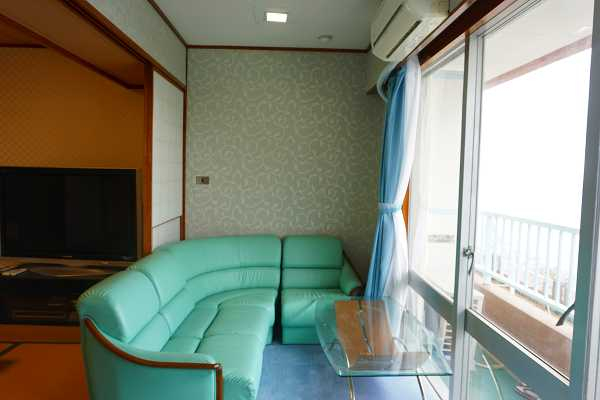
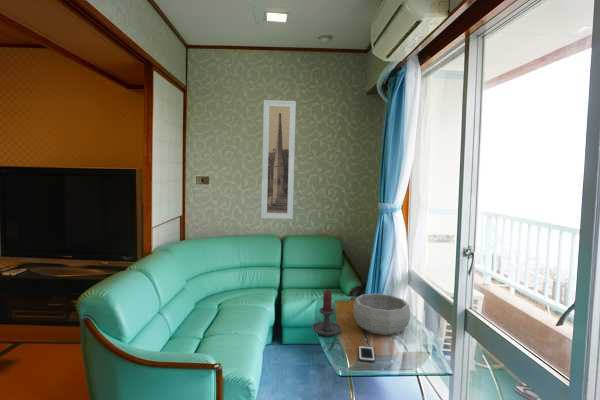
+ candle holder [311,289,342,337]
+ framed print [260,99,297,220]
+ cell phone [358,345,376,363]
+ decorative bowl [352,292,411,336]
